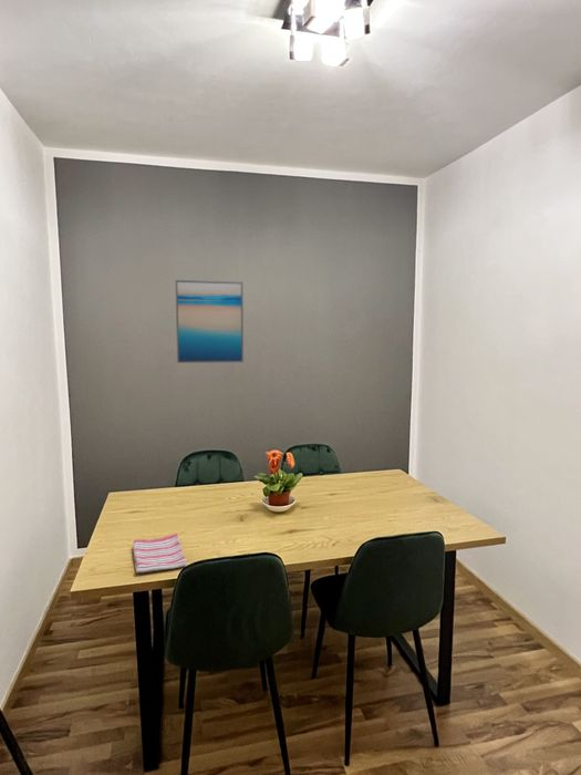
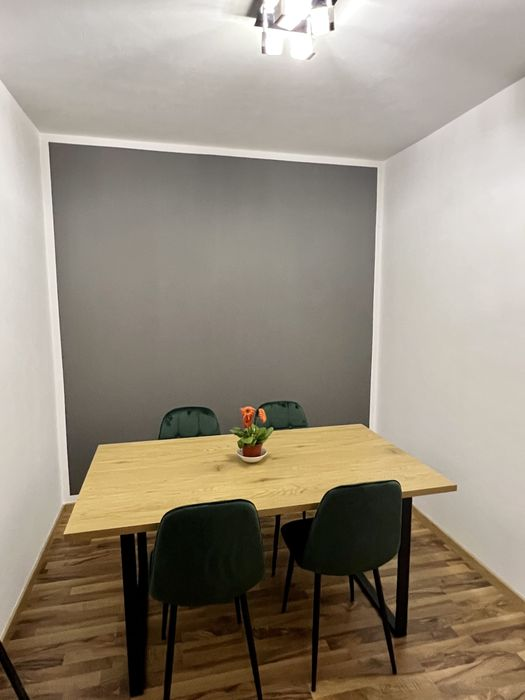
- dish towel [132,533,188,574]
- wall art [174,279,245,364]
